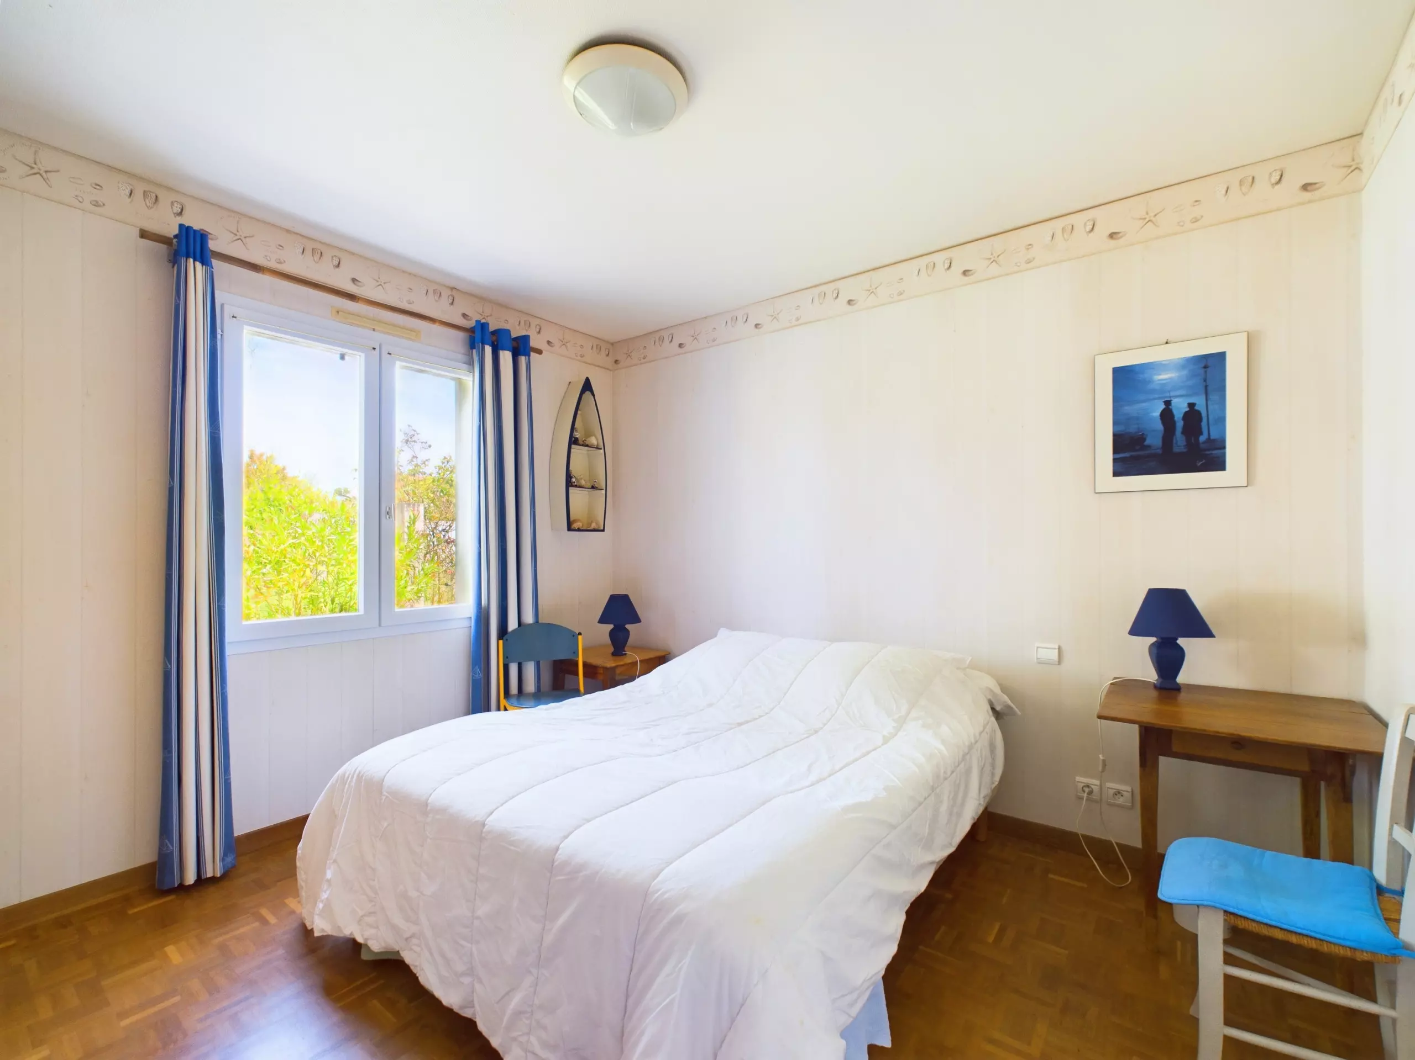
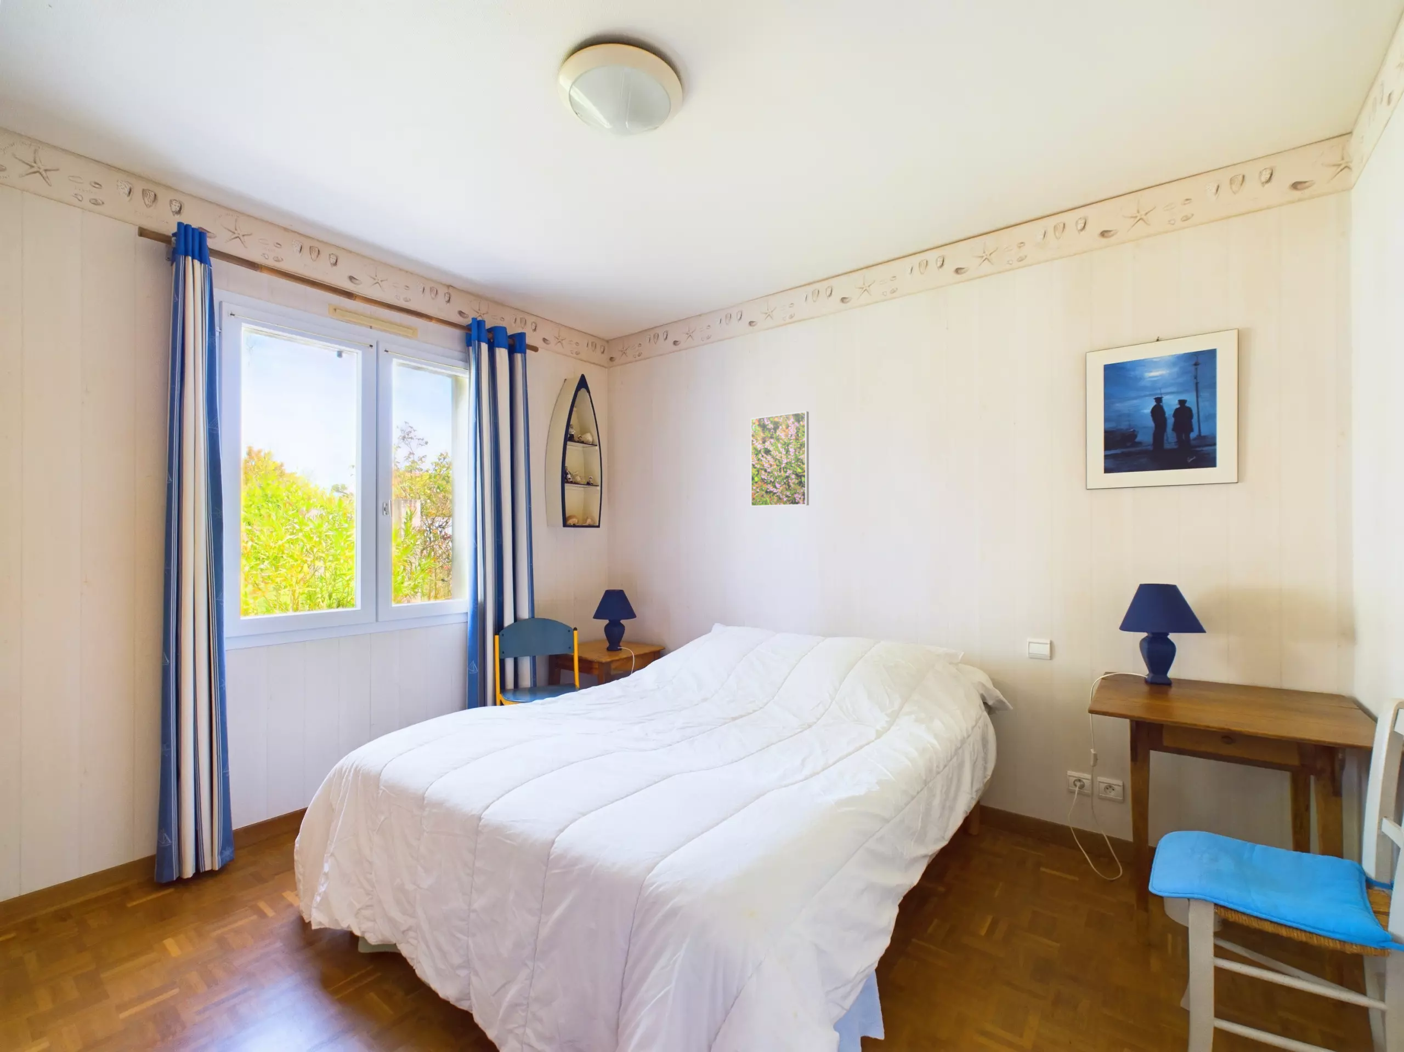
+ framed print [750,410,809,507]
